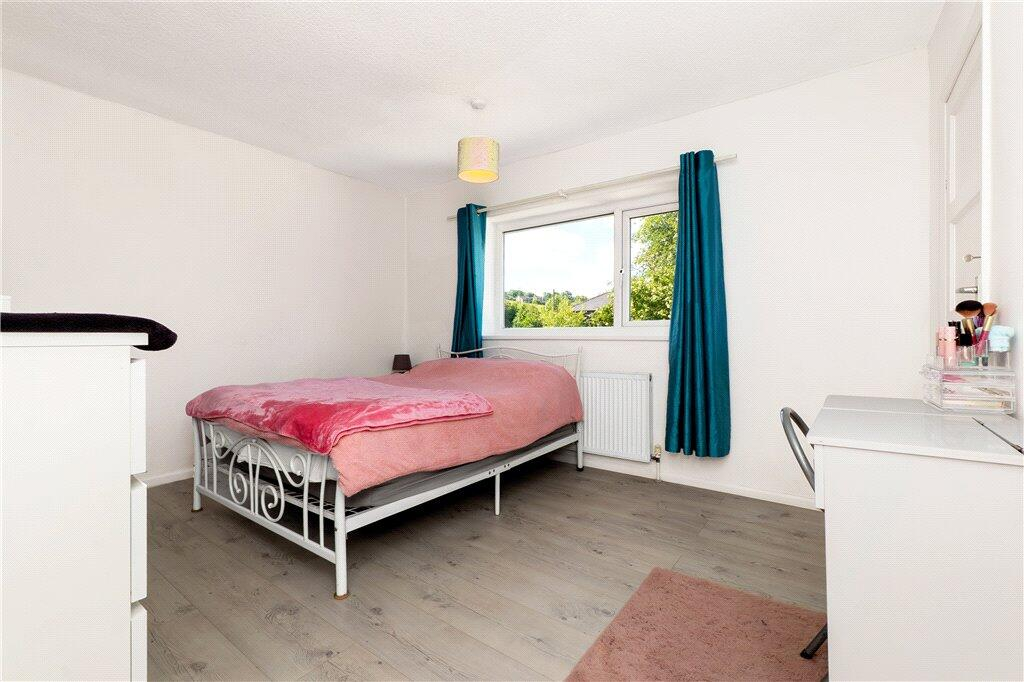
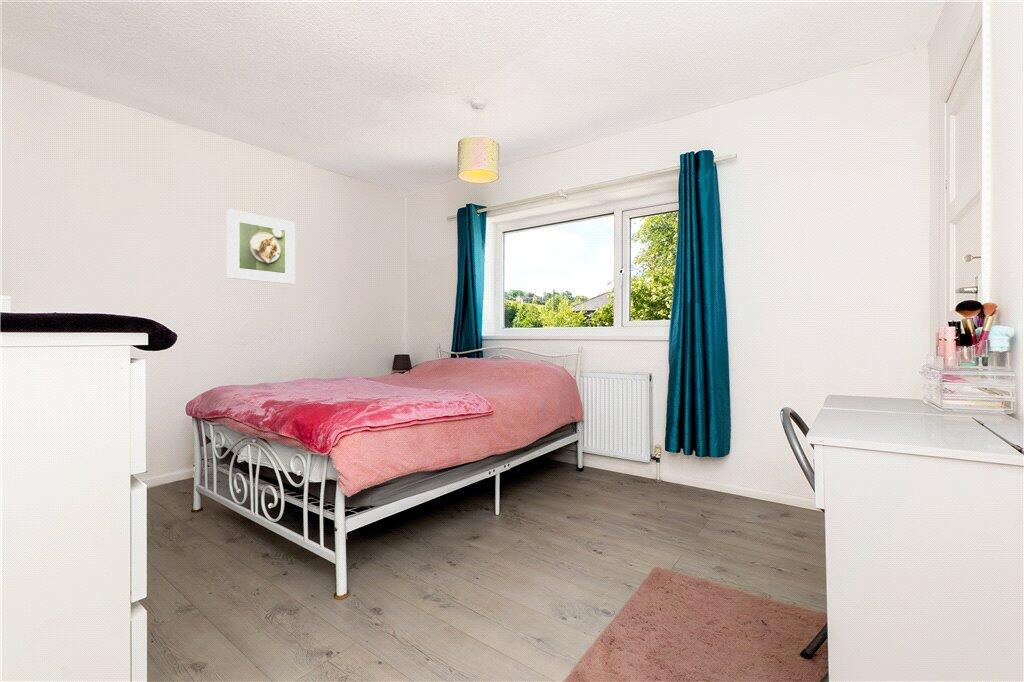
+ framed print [226,208,296,285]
